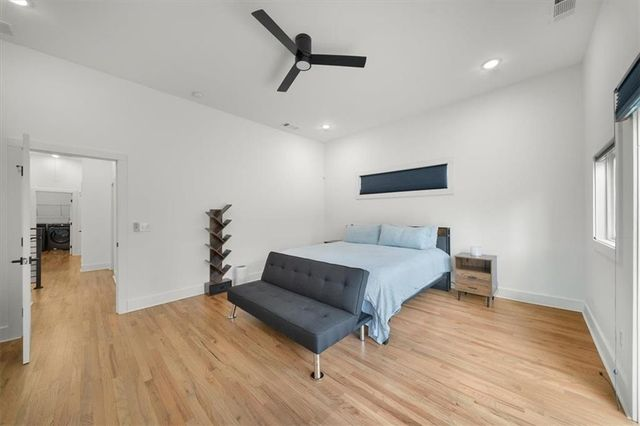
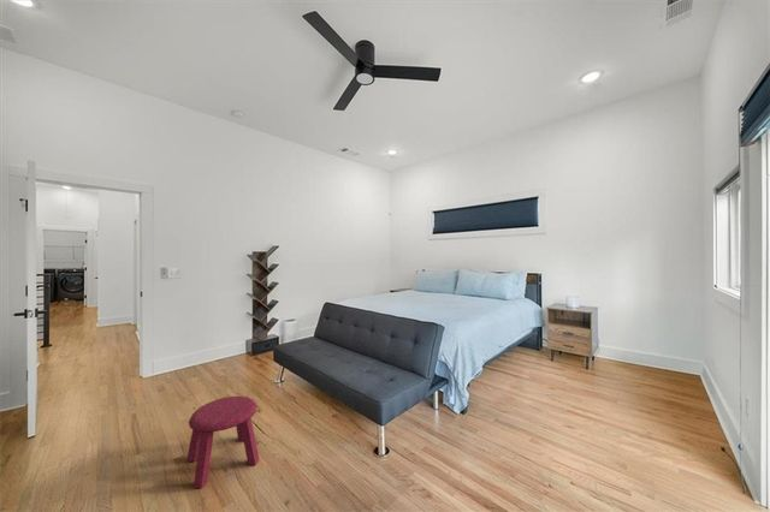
+ stool [185,395,261,489]
